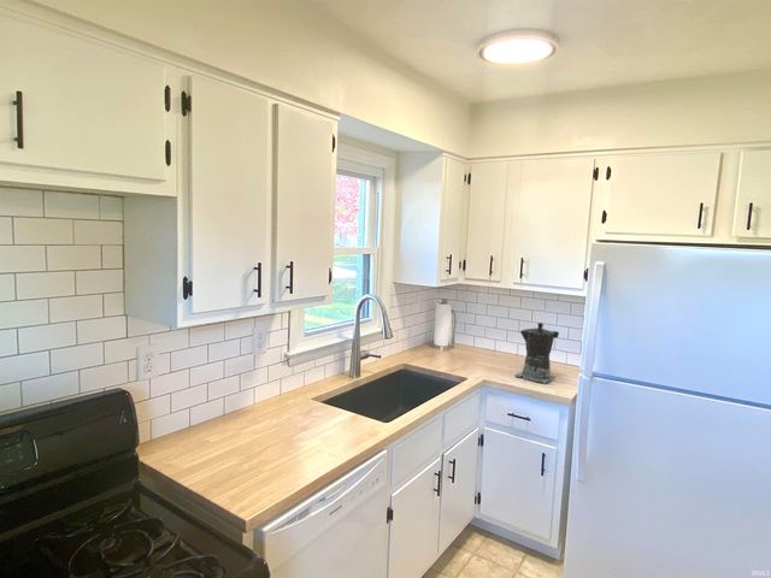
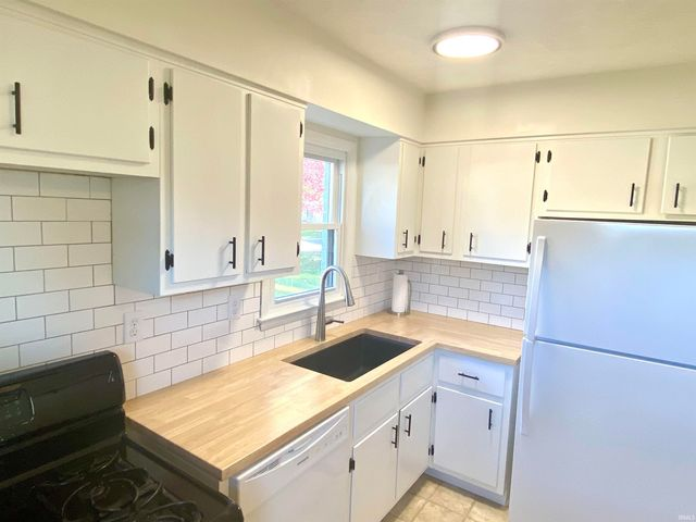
- coffee maker [514,322,560,385]
